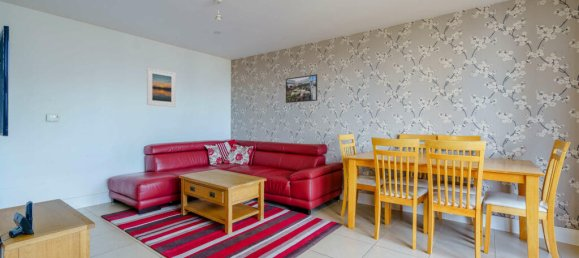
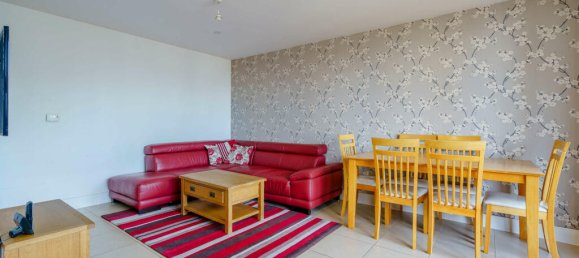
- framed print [146,67,177,108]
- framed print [285,73,318,104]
